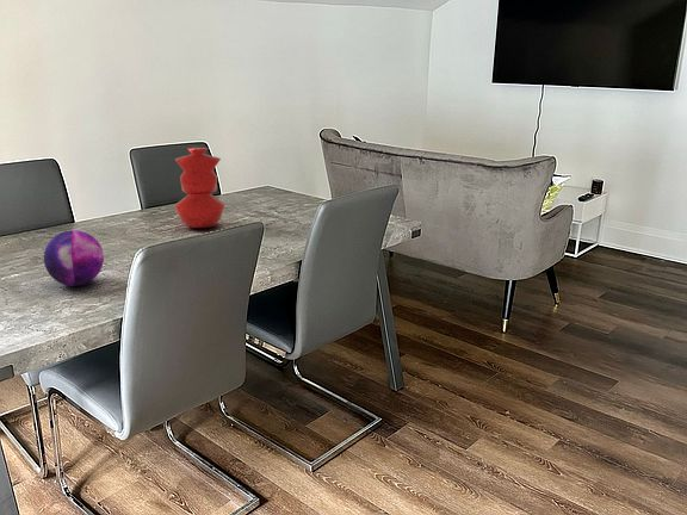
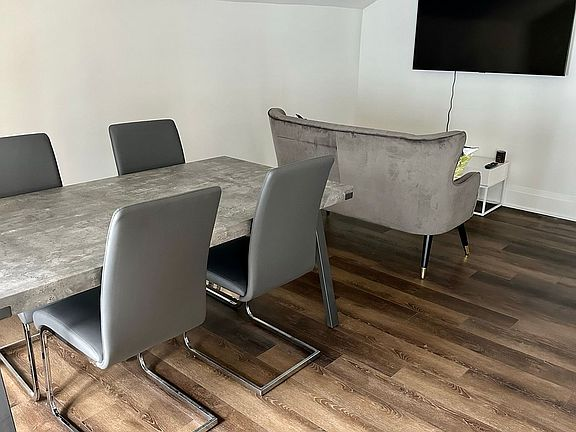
- decorative orb [43,229,105,287]
- vase [174,147,227,229]
